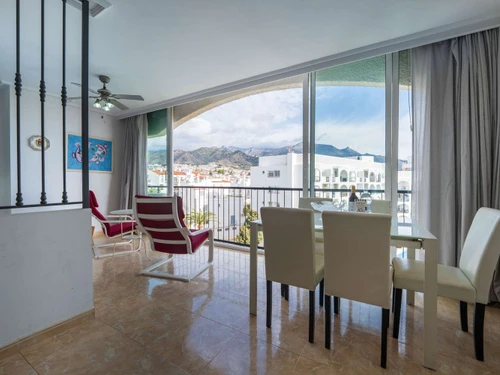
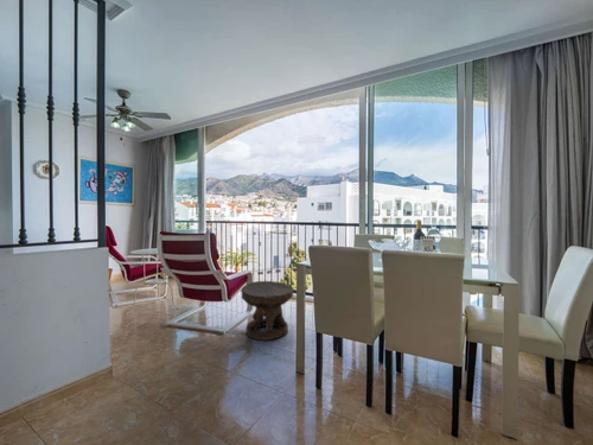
+ side table [241,280,294,342]
